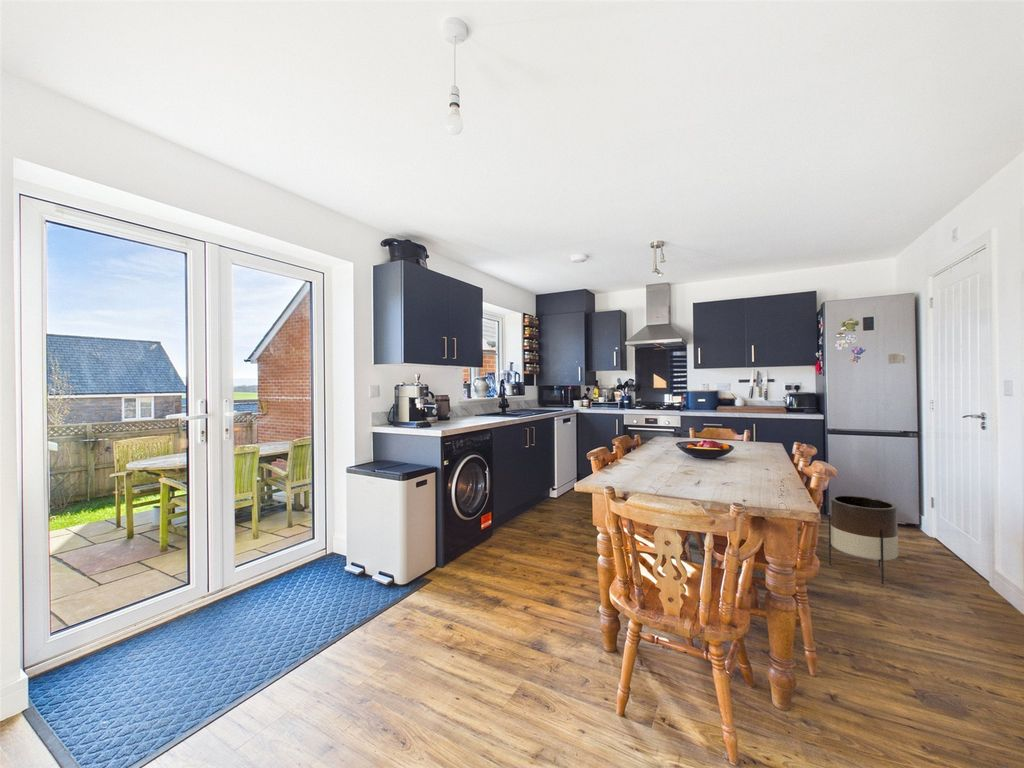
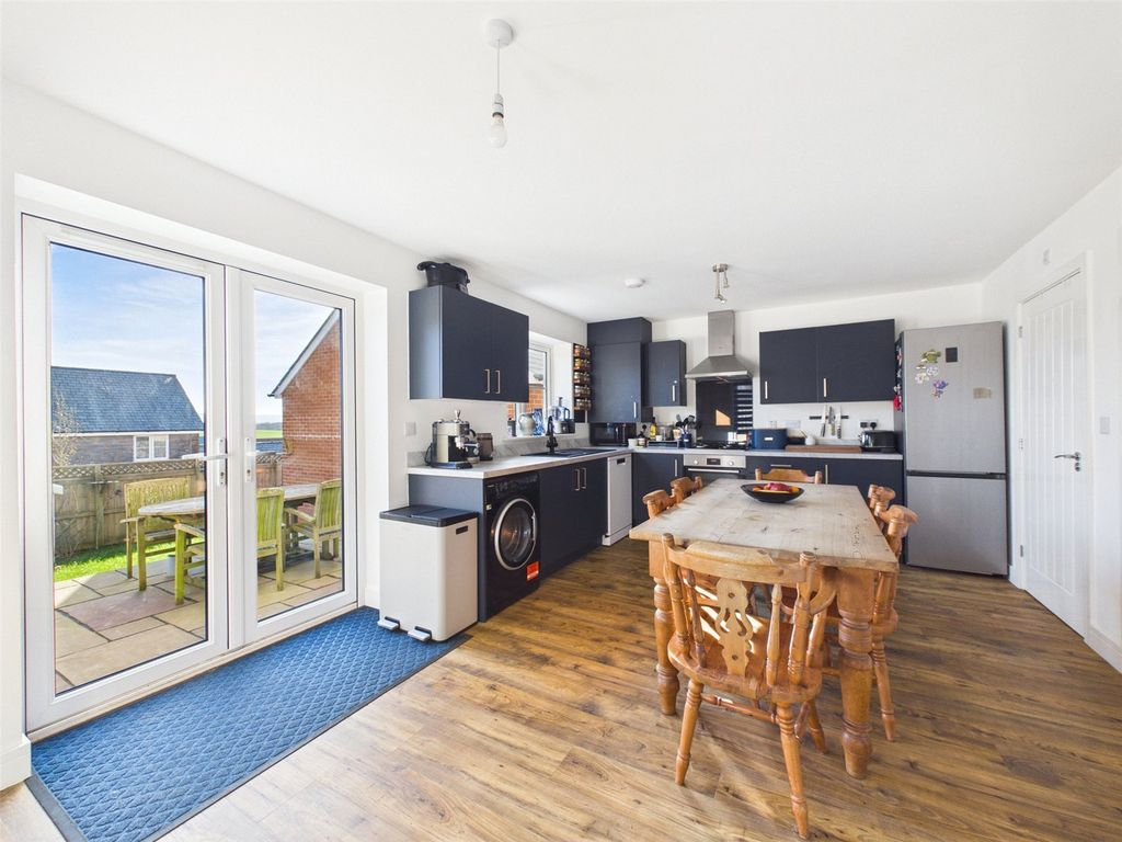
- planter [828,494,899,585]
